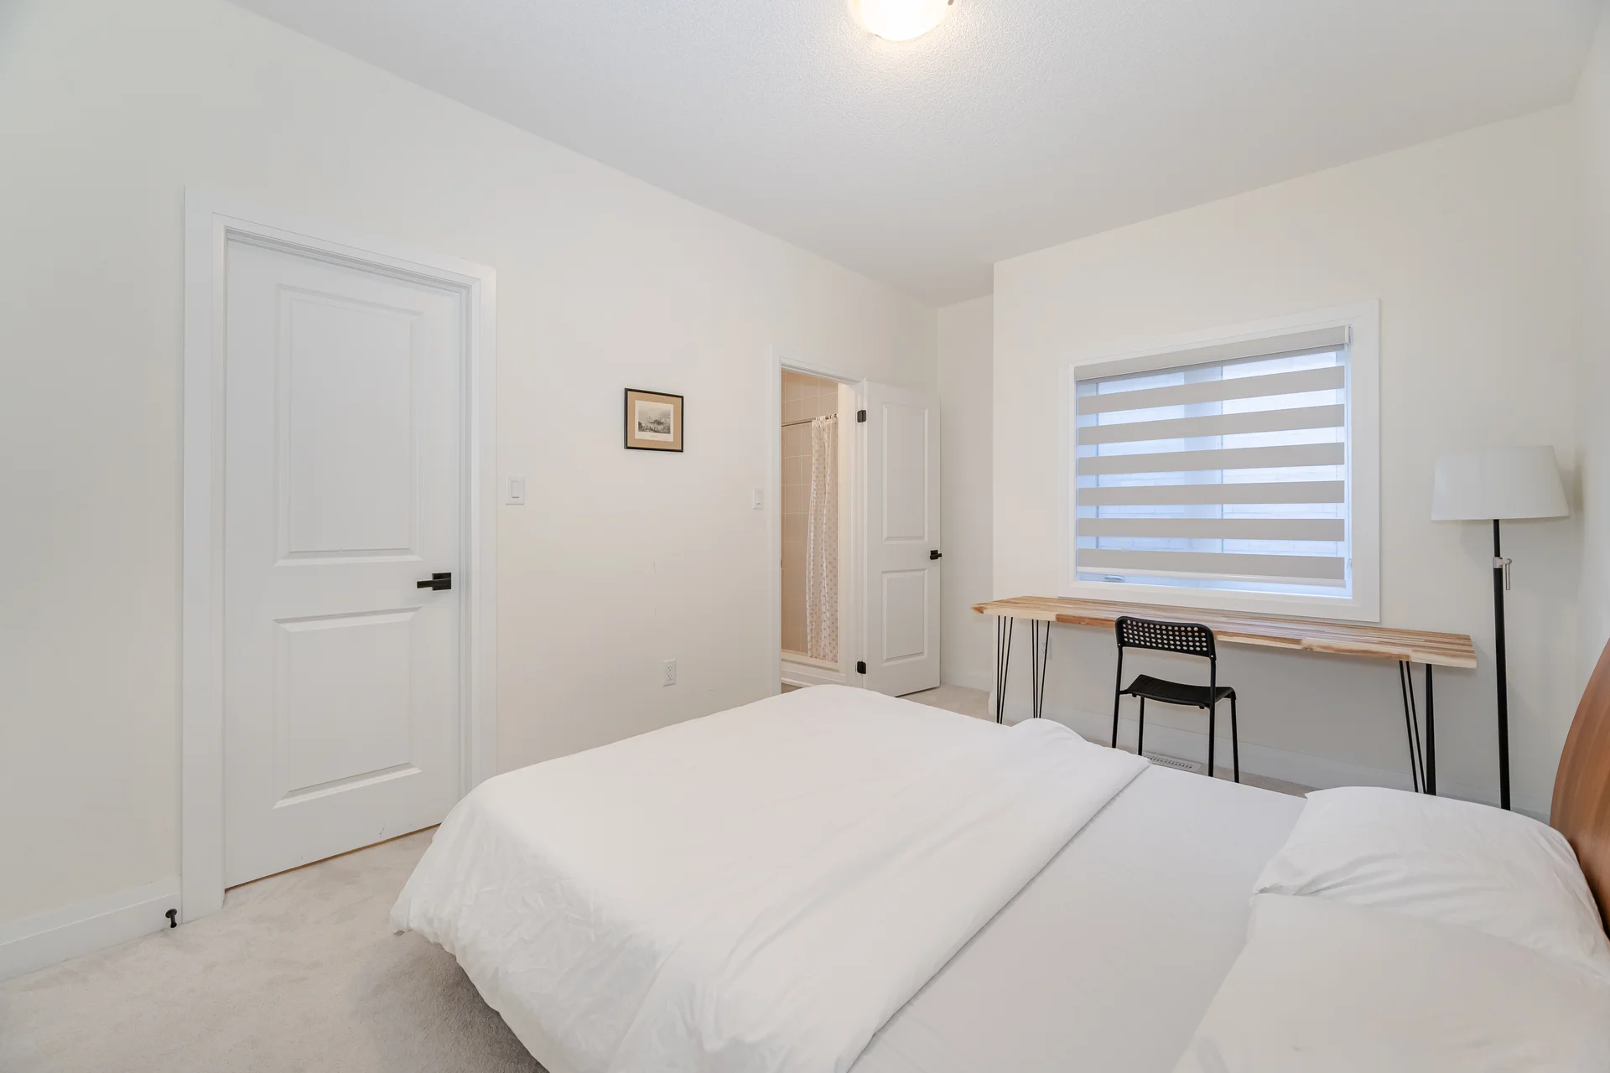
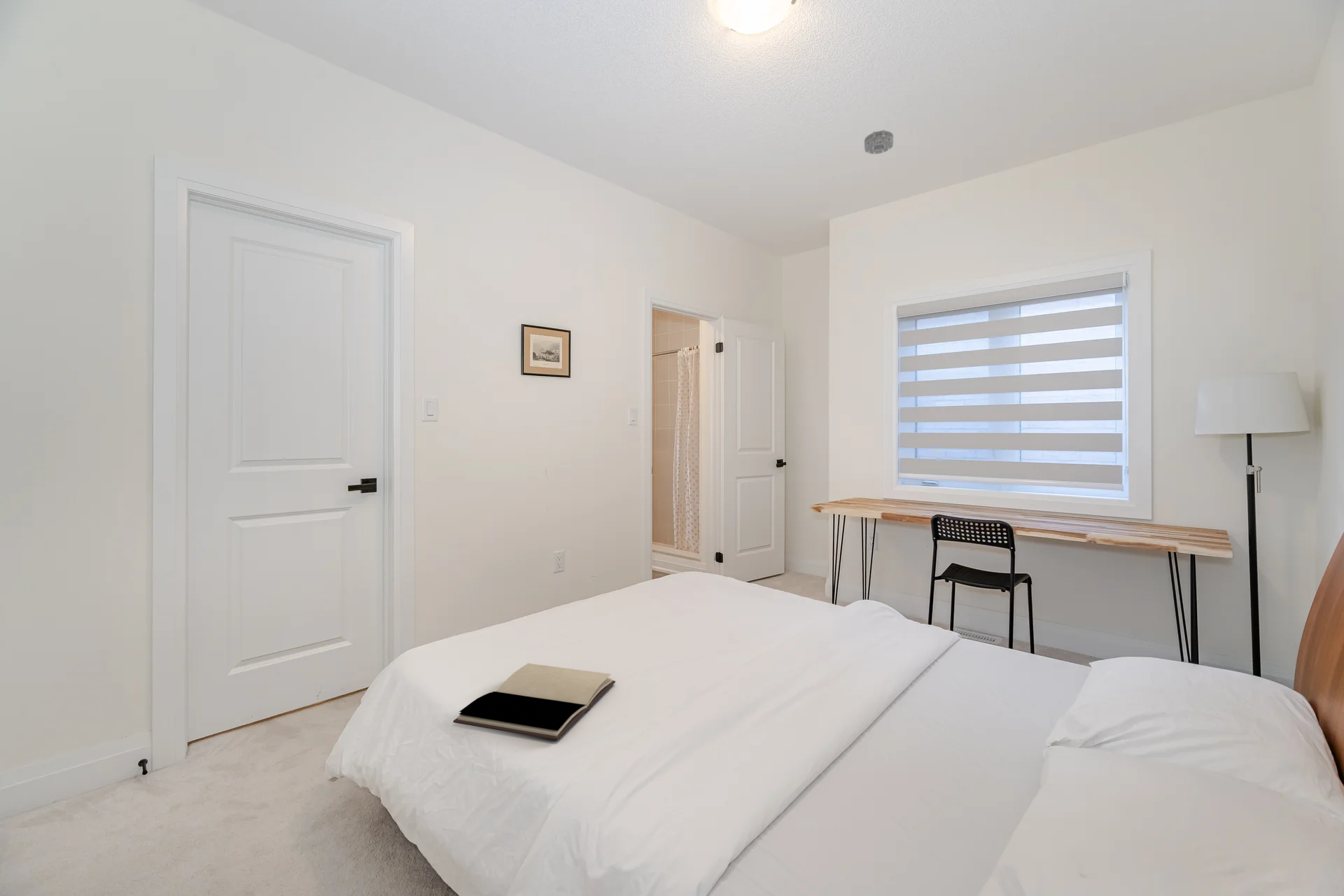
+ book [453,663,616,741]
+ smoke detector [864,130,894,155]
